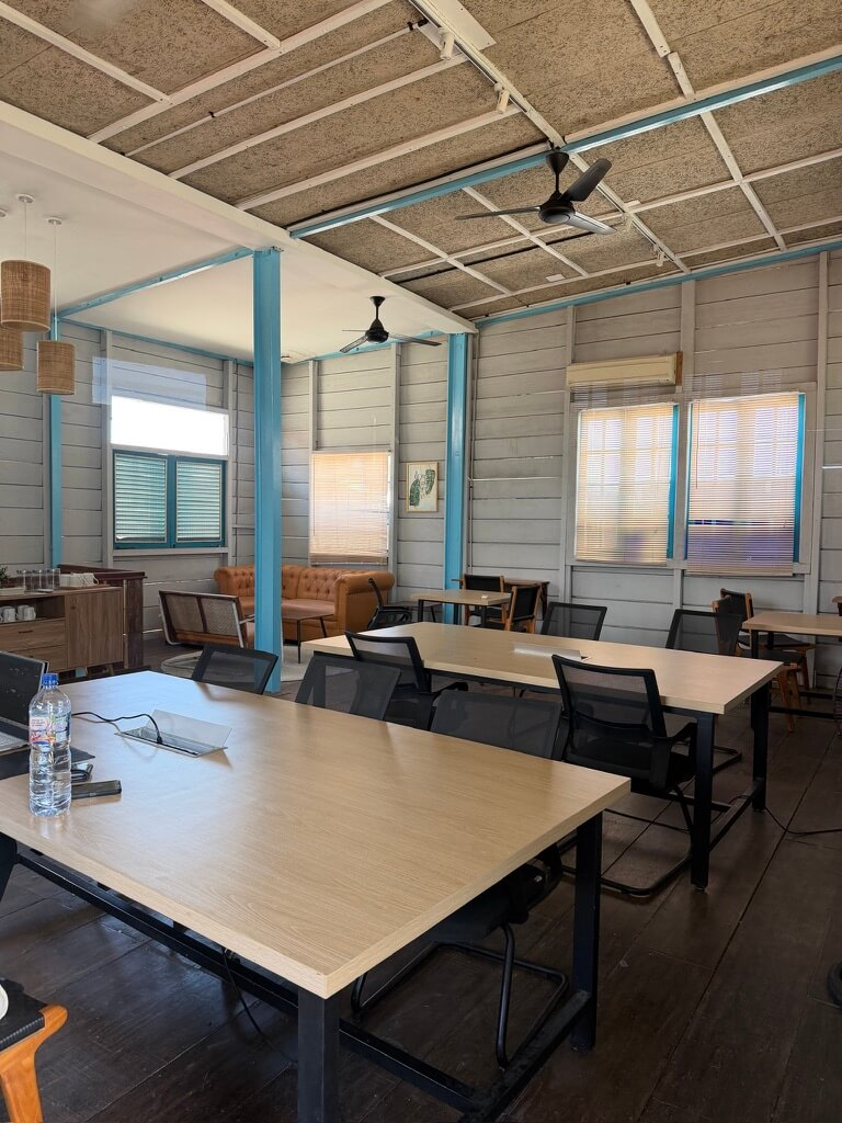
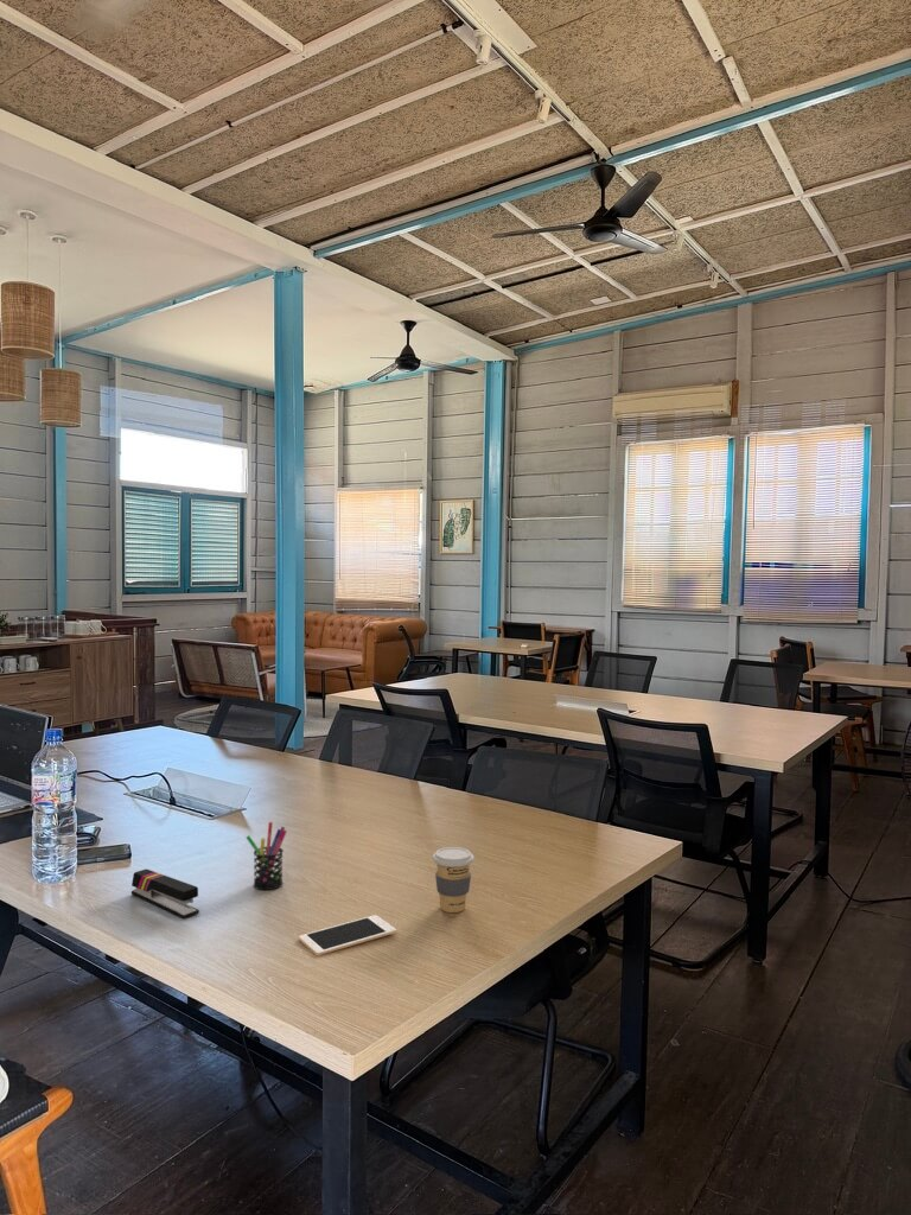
+ pen holder [246,821,288,891]
+ cell phone [298,914,397,956]
+ stapler [130,869,200,920]
+ coffee cup [432,846,474,914]
